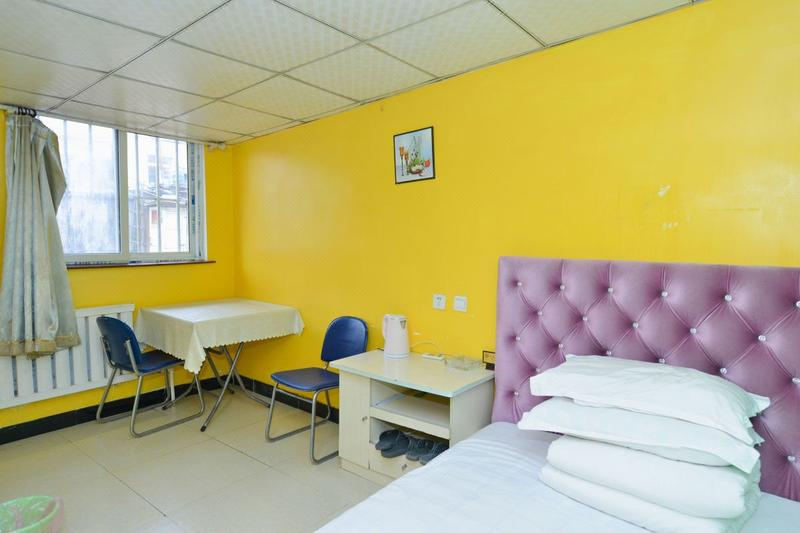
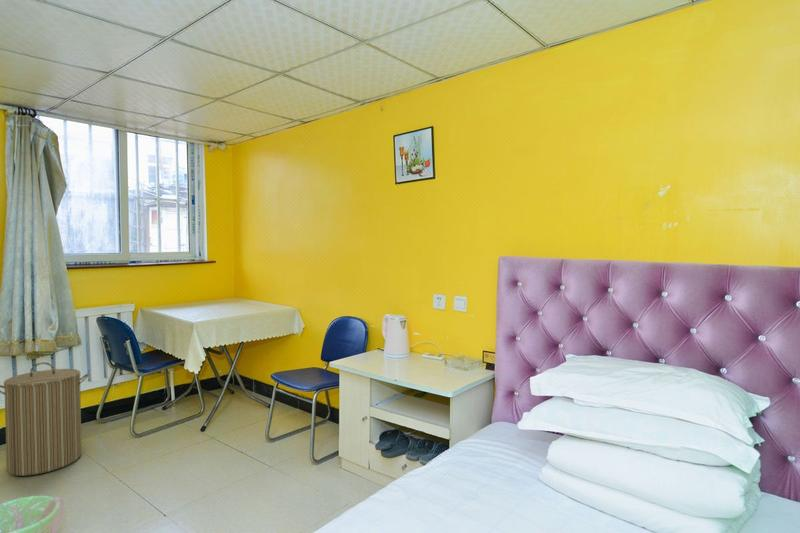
+ laundry hamper [0,361,90,477]
